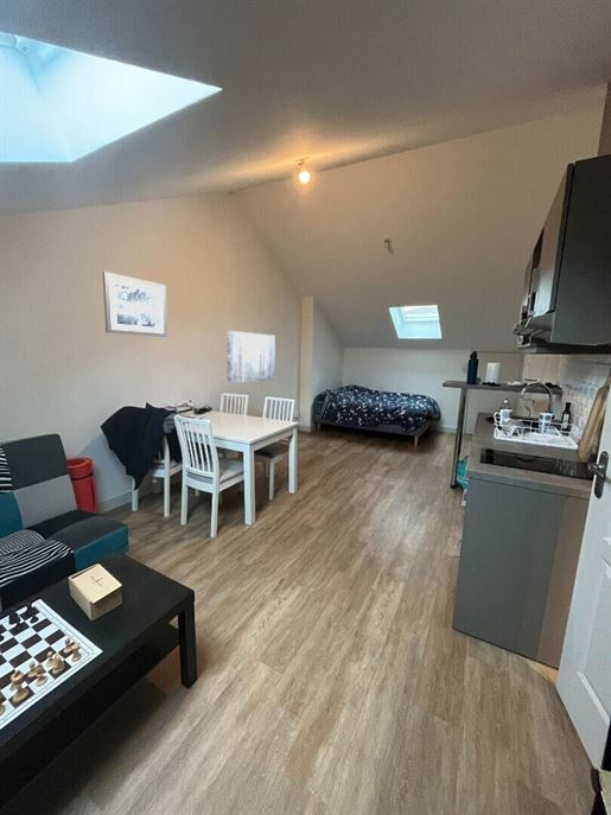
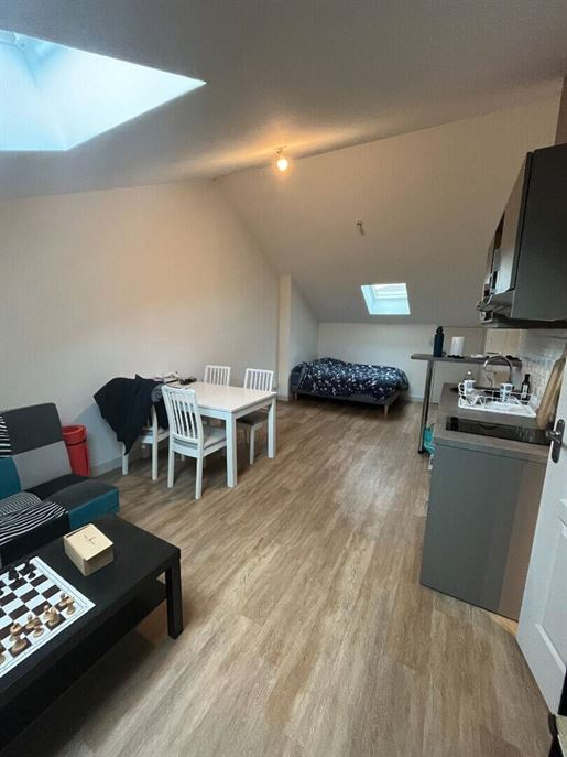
- wall art [227,330,276,384]
- wall art [102,270,168,338]
